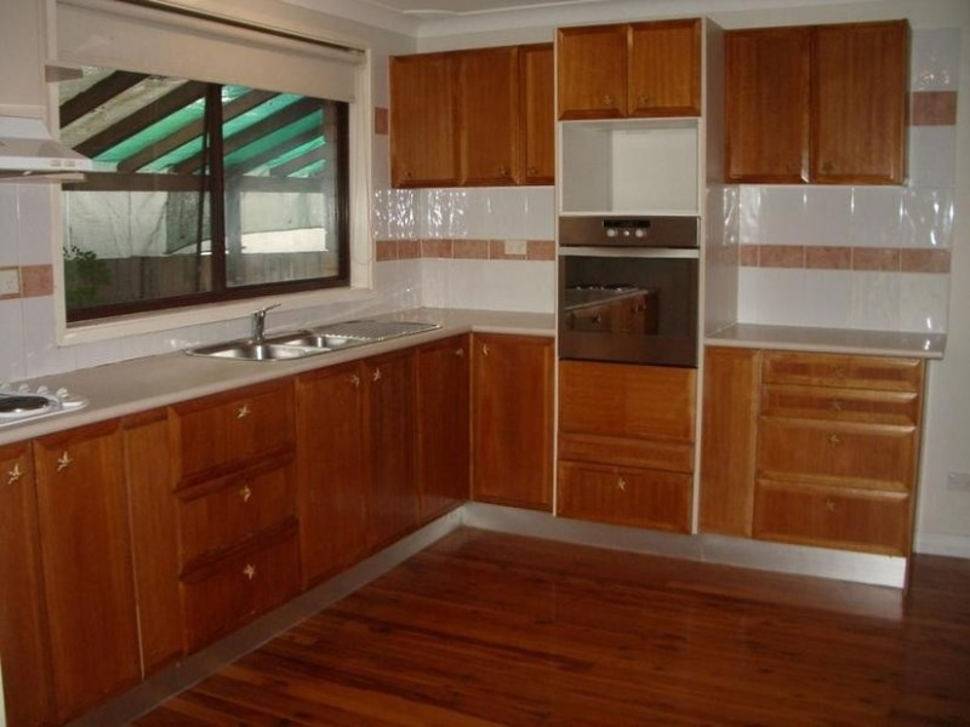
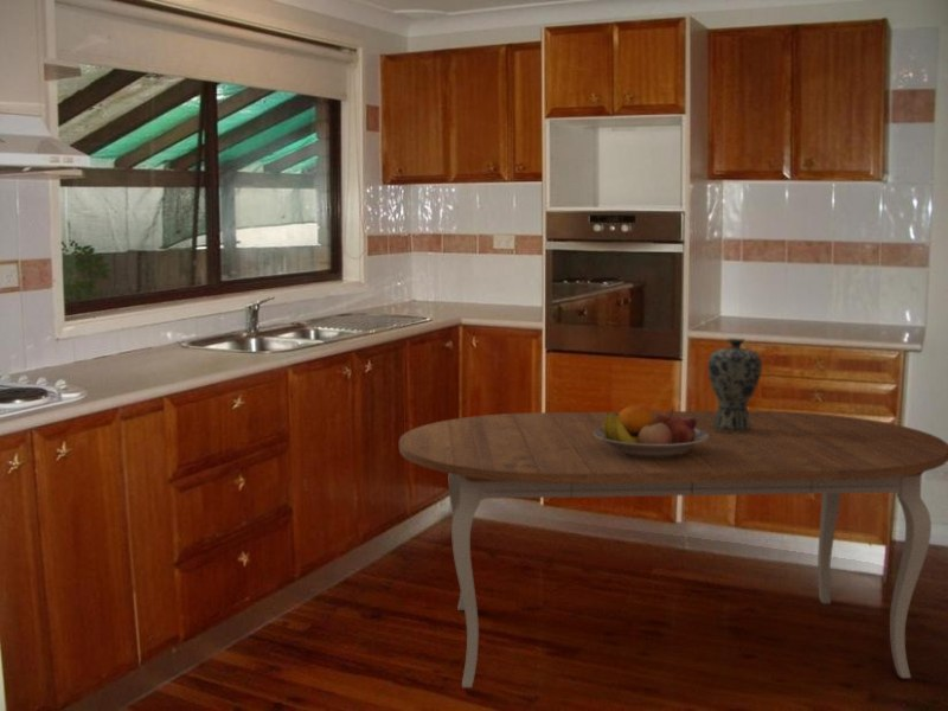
+ vase [706,338,763,434]
+ fruit bowl [594,404,709,459]
+ dining table [398,410,948,688]
